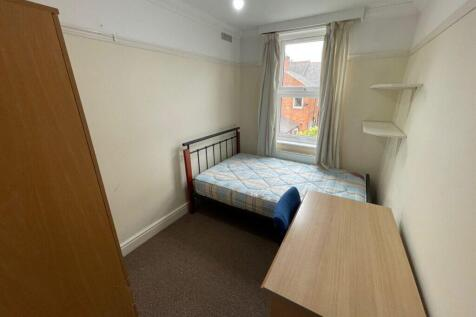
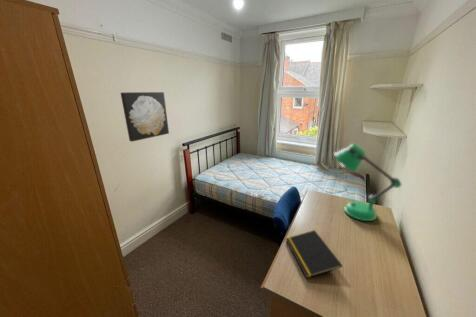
+ wall art [120,91,170,143]
+ notepad [285,229,343,279]
+ desk lamp [333,143,402,222]
